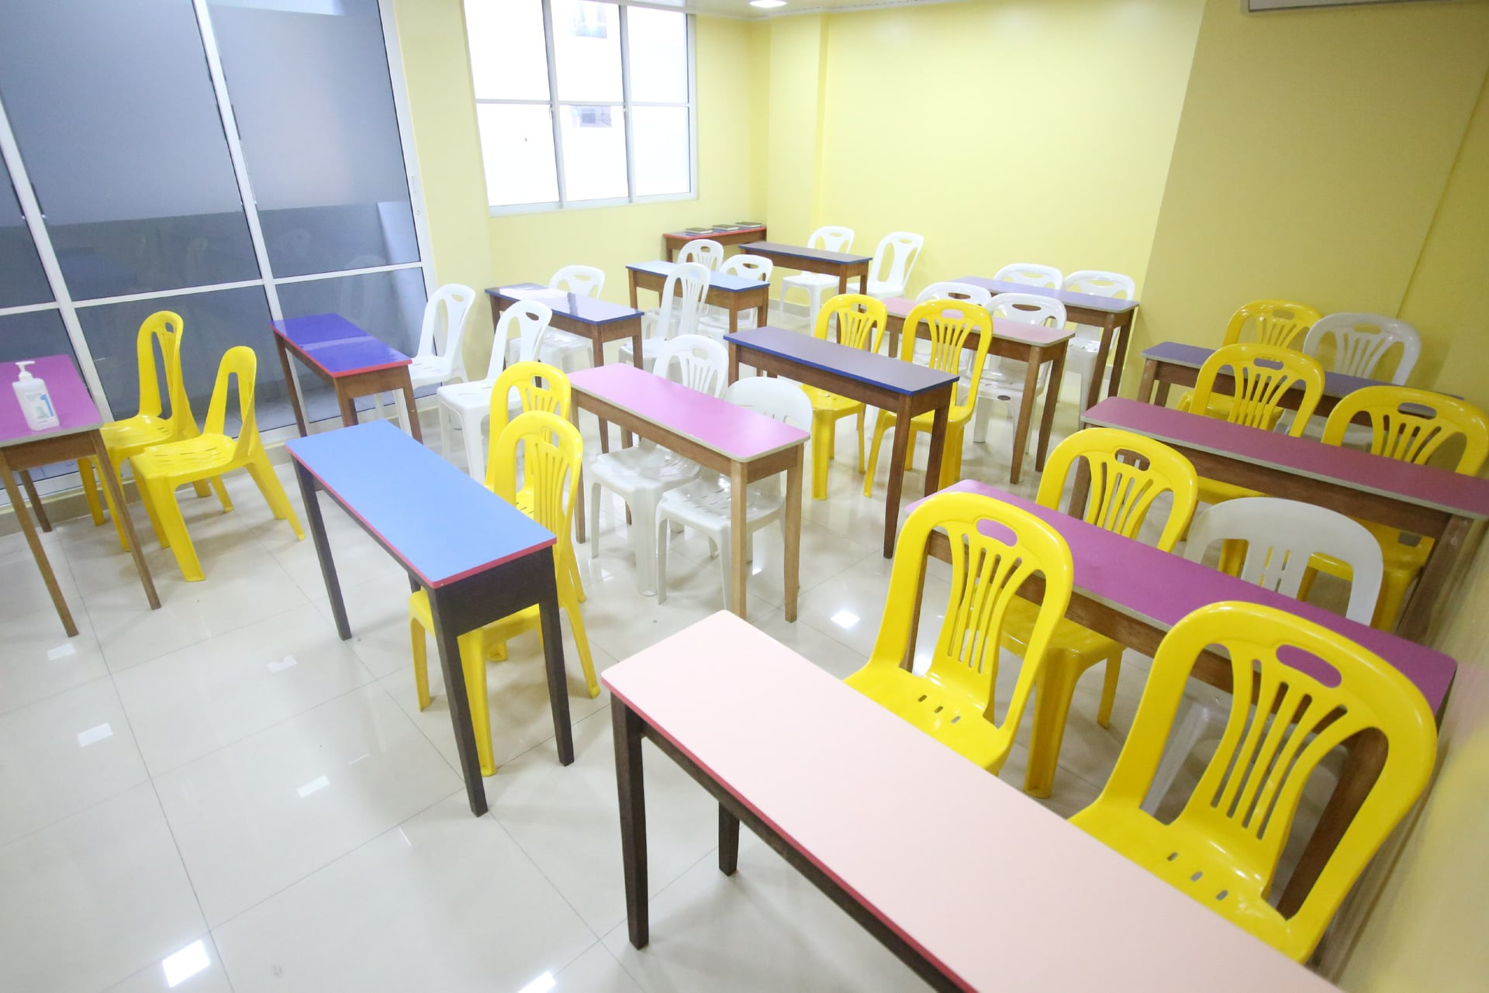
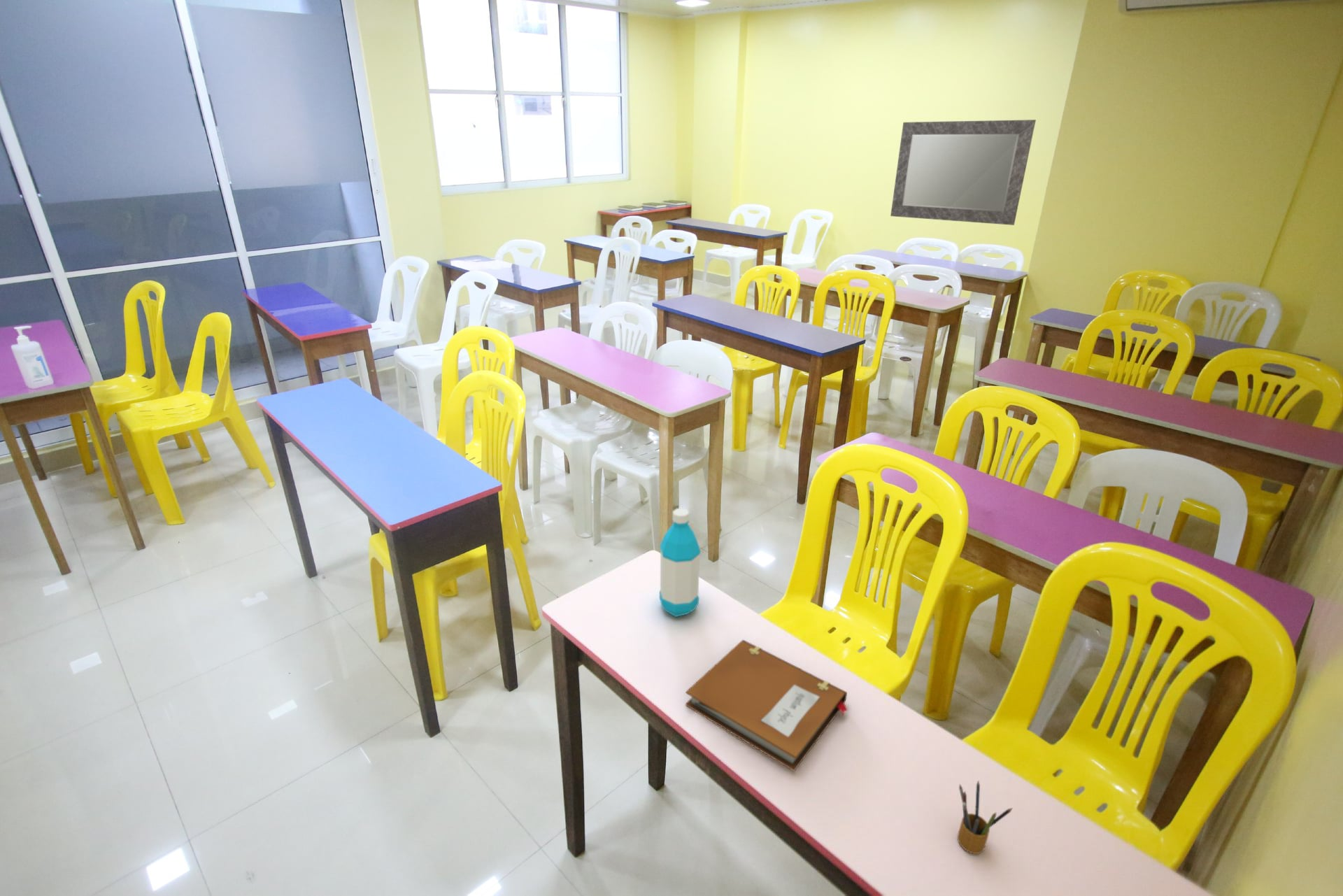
+ mirror [890,119,1037,226]
+ pencil box [957,780,1013,855]
+ notebook [685,639,848,772]
+ water bottle [659,508,702,618]
